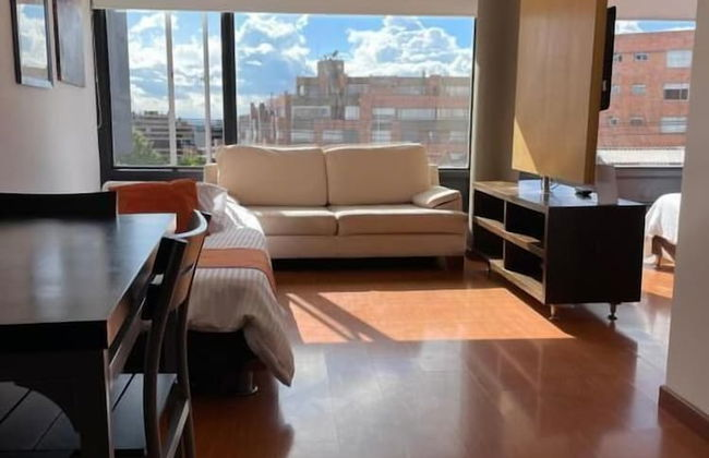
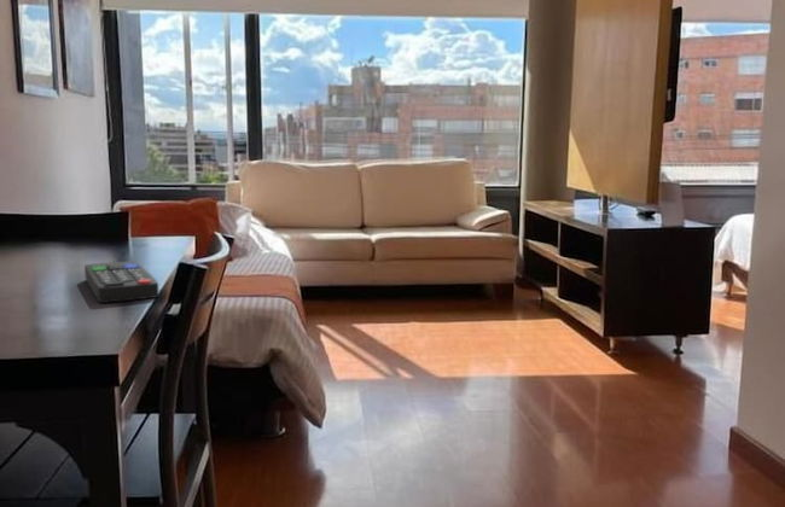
+ remote control [83,260,159,304]
